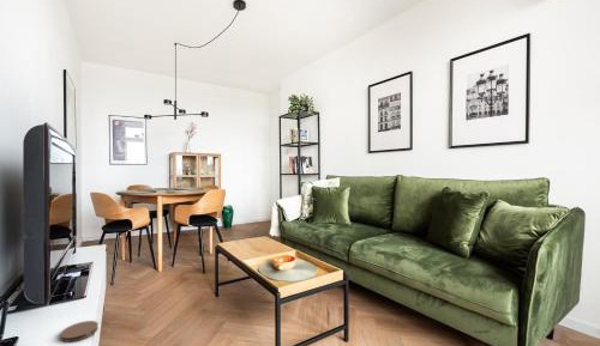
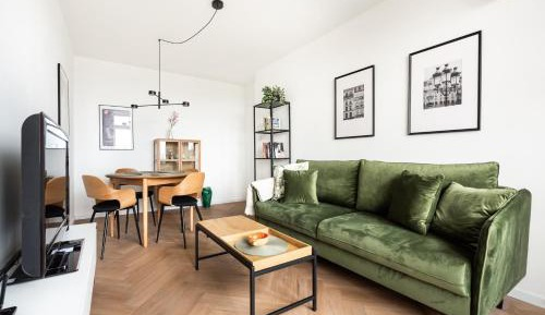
- coaster [59,320,100,344]
